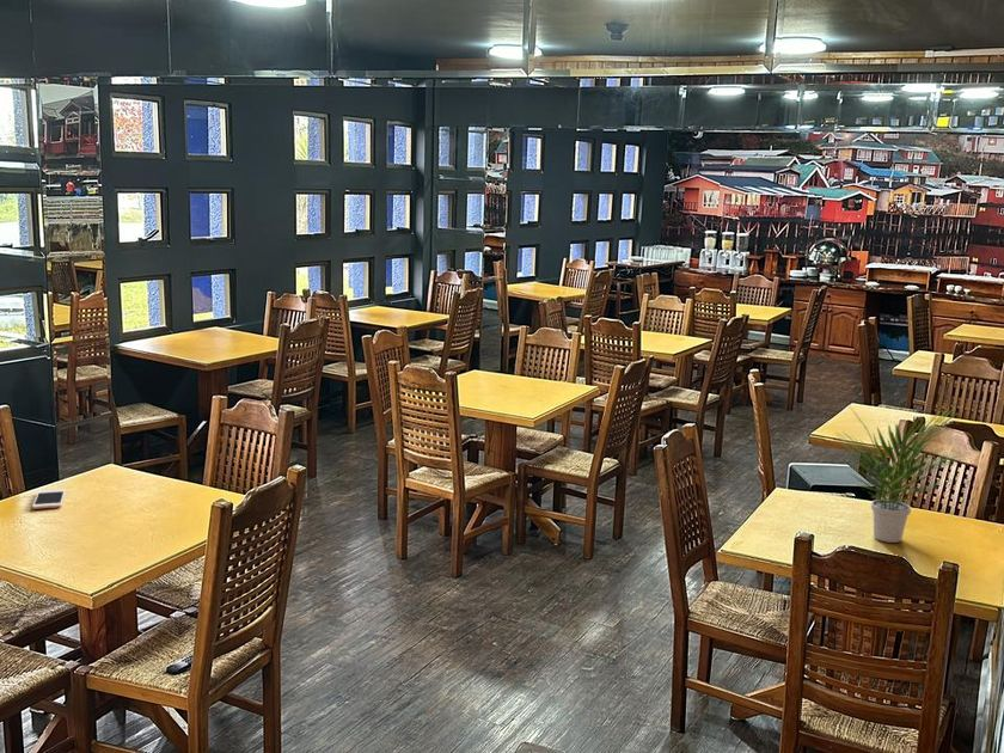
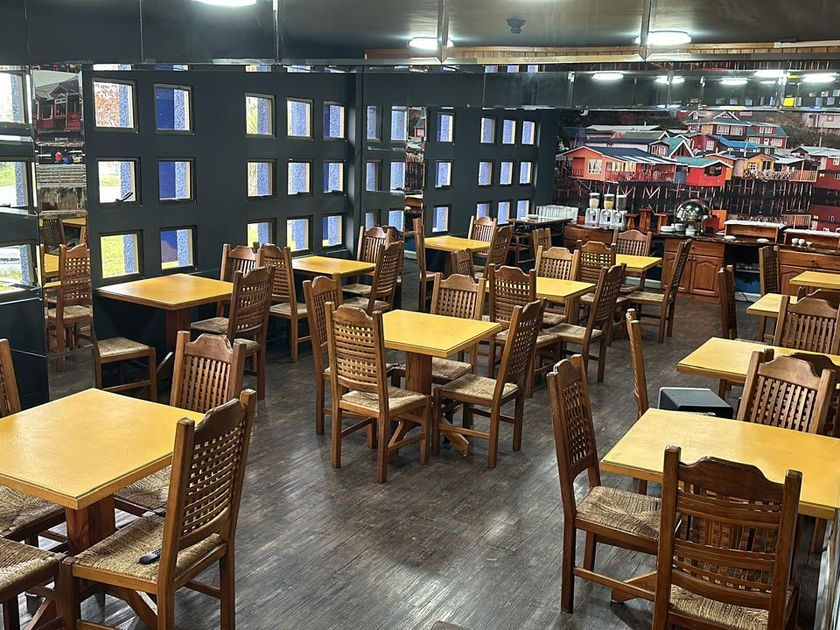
- potted plant [833,402,972,544]
- cell phone [31,488,67,510]
